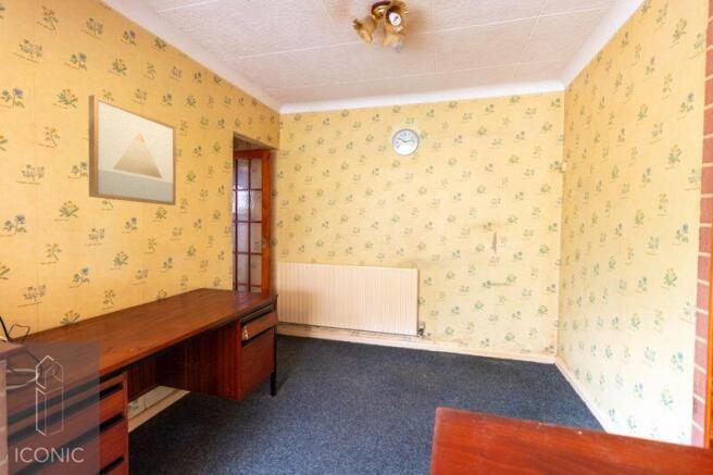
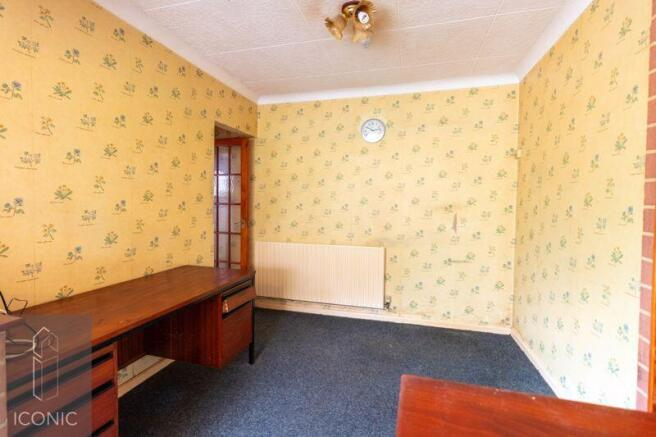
- wall art [88,93,177,207]
